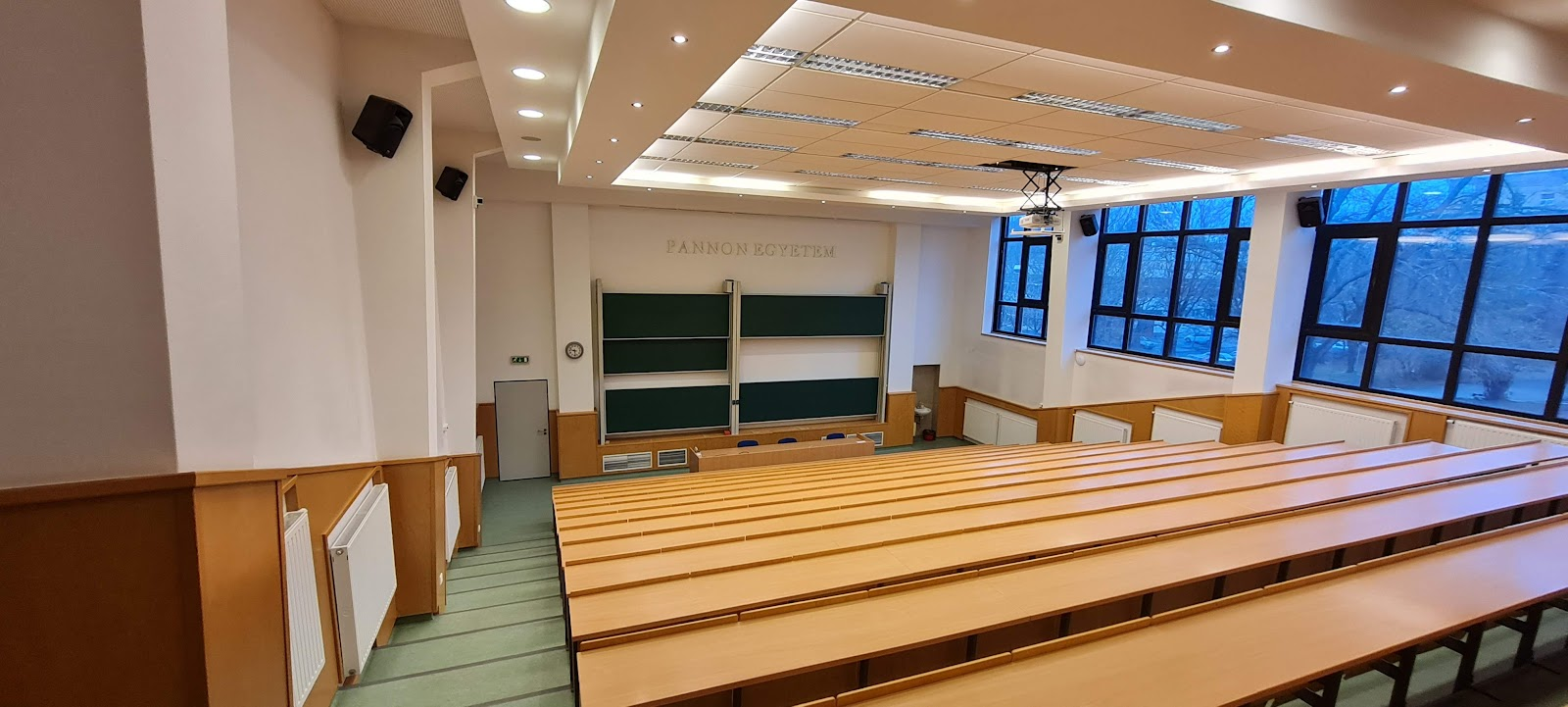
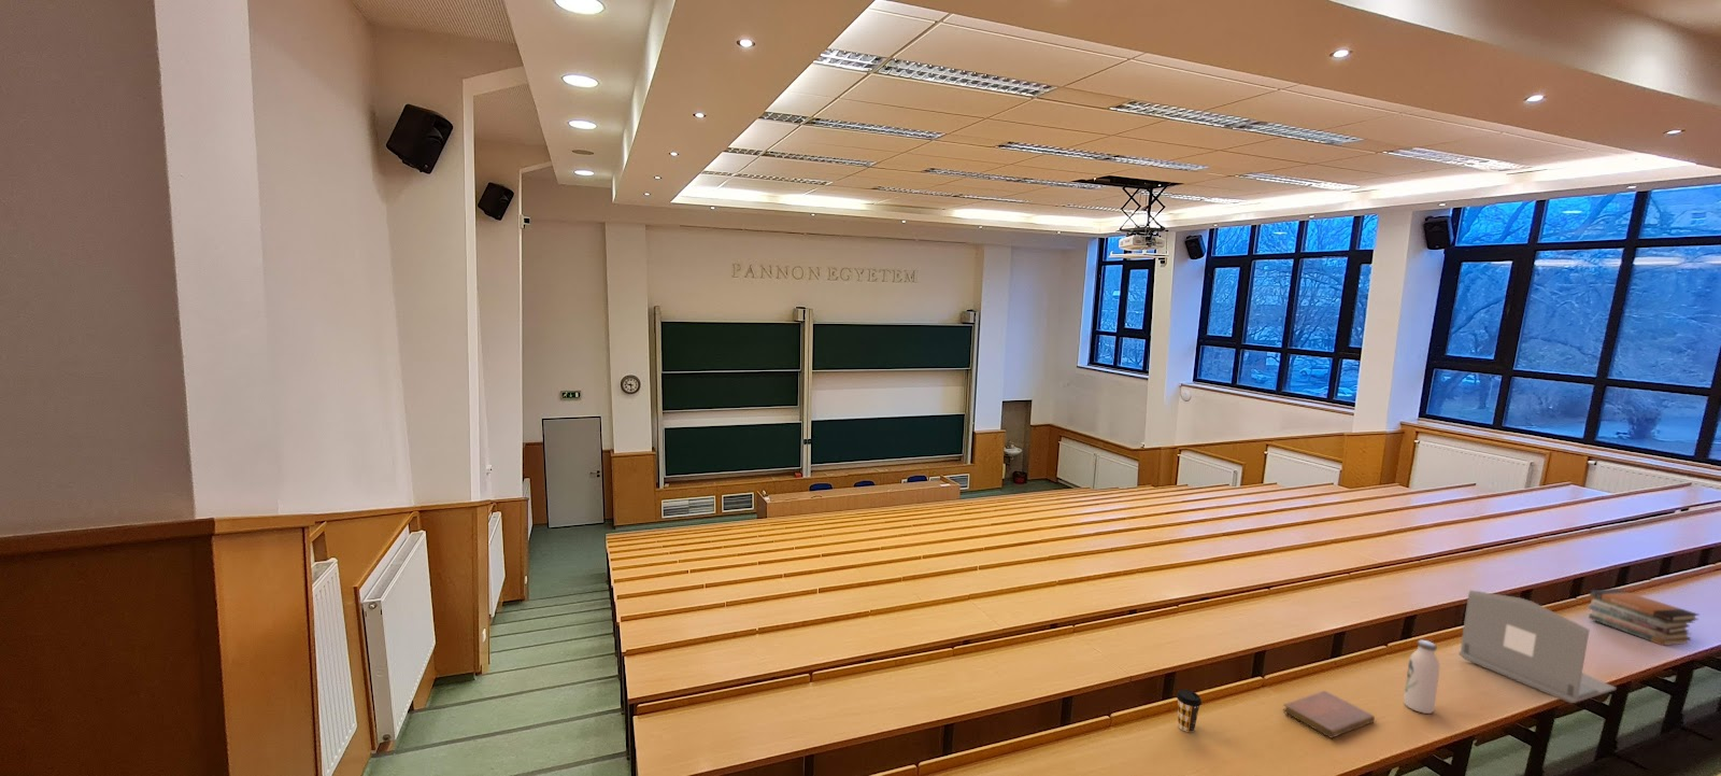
+ coffee cup [1176,689,1203,733]
+ water bottle [1403,639,1440,715]
+ notebook [1282,690,1375,740]
+ laptop [1458,588,1618,704]
+ book stack [1587,587,1700,646]
